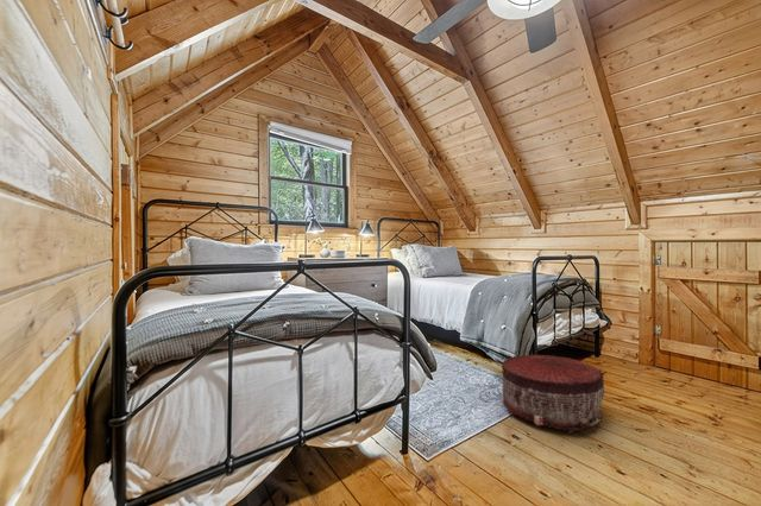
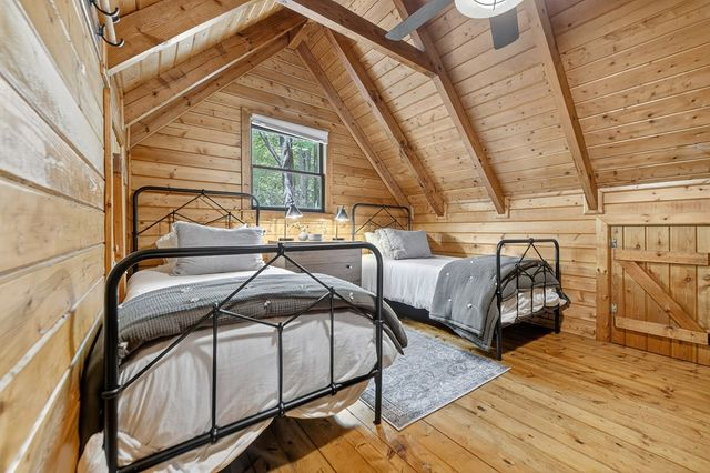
- pouf [501,354,605,434]
